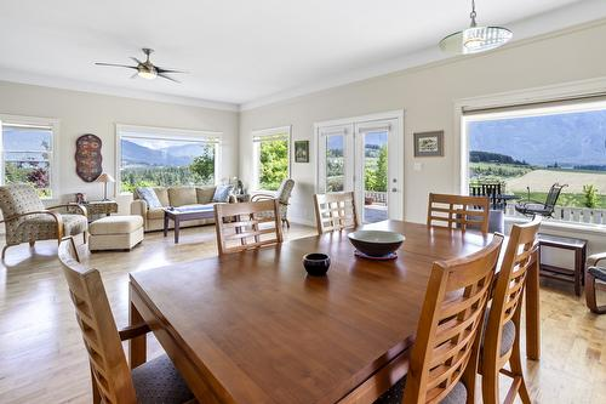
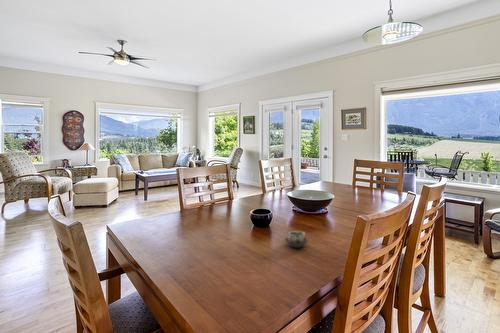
+ cup [283,230,310,248]
